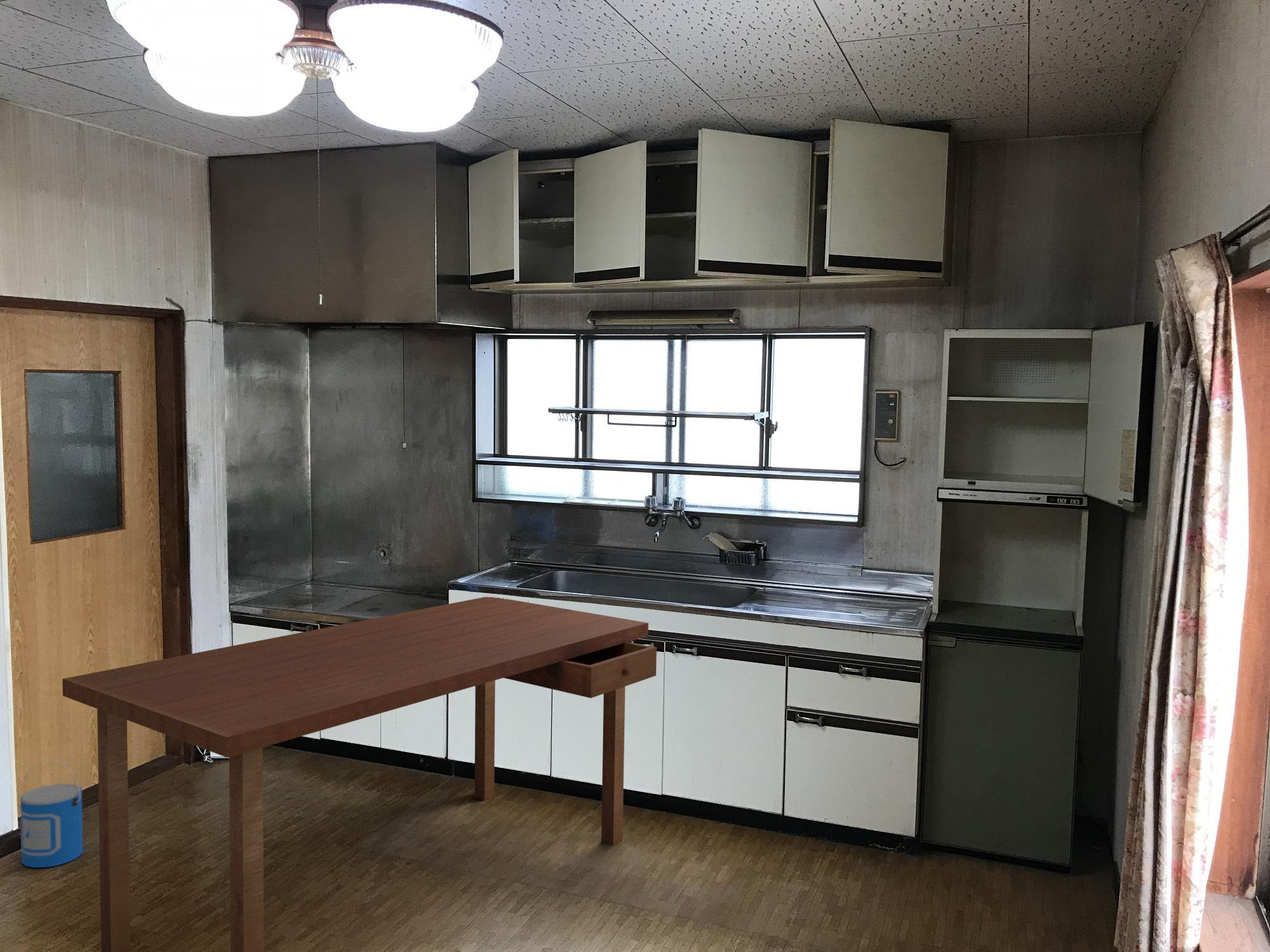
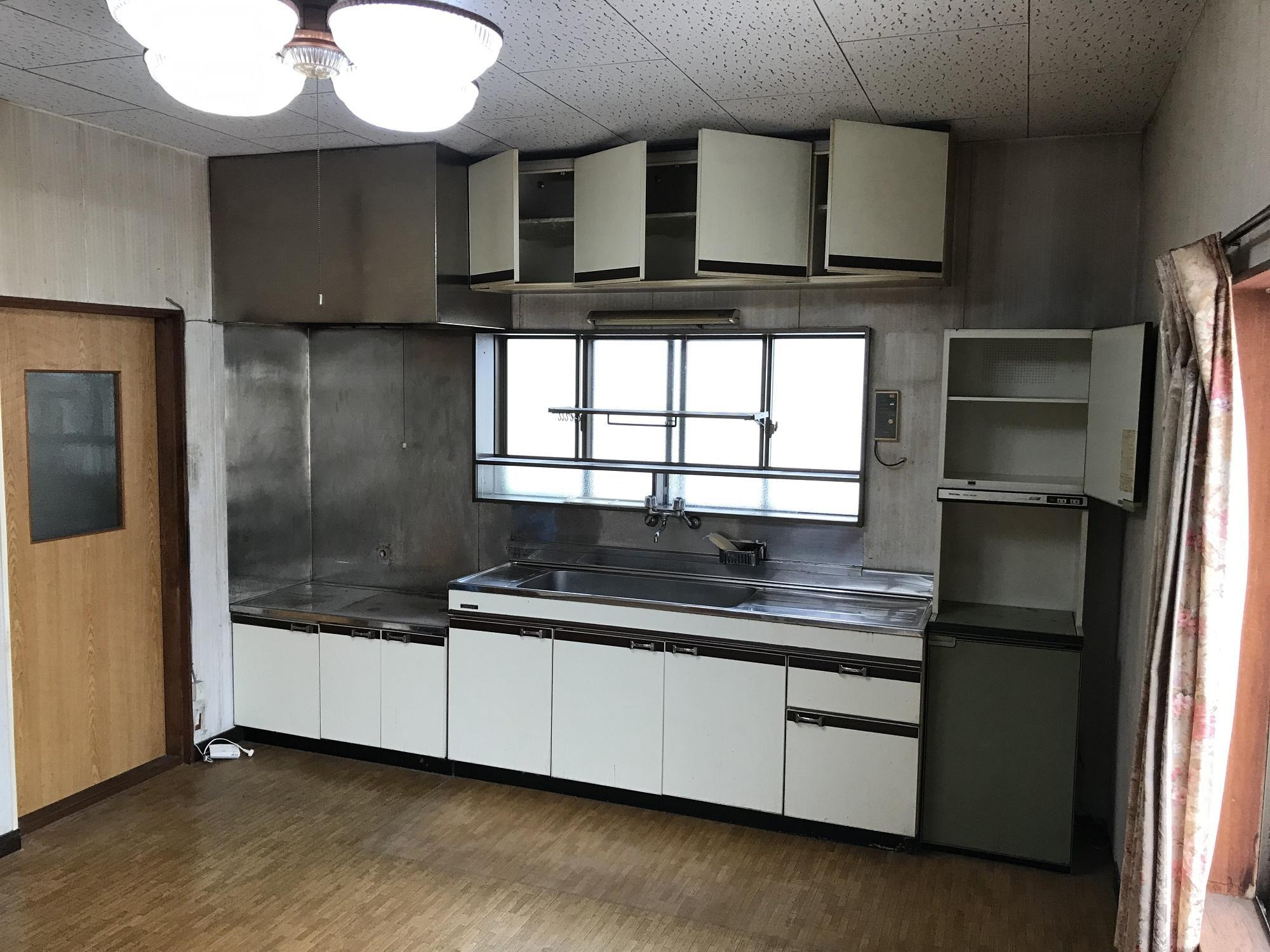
- desk [62,596,657,952]
- bucket [20,760,84,868]
